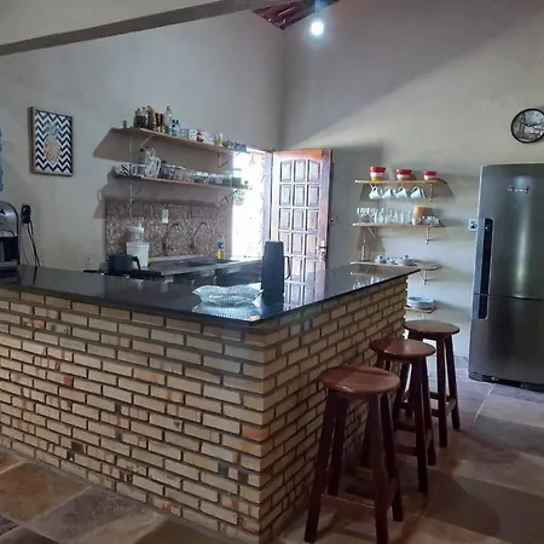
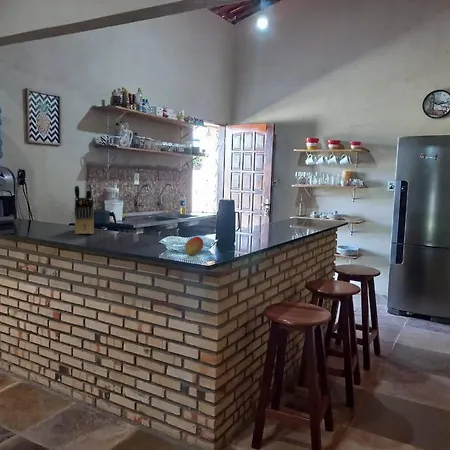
+ fruit [184,236,204,256]
+ knife block [73,182,95,235]
